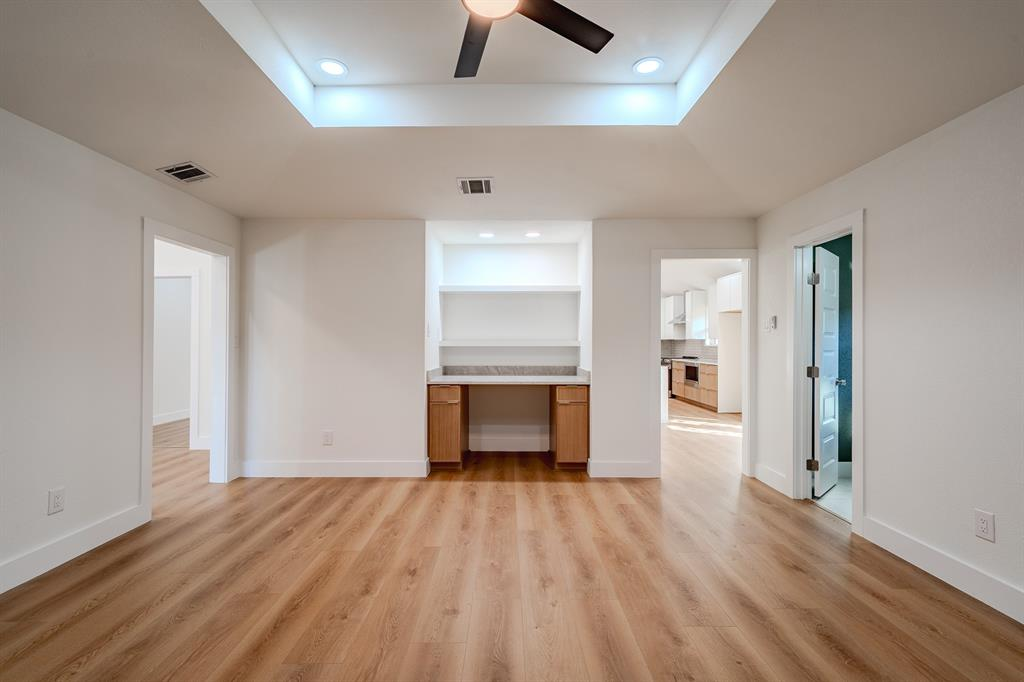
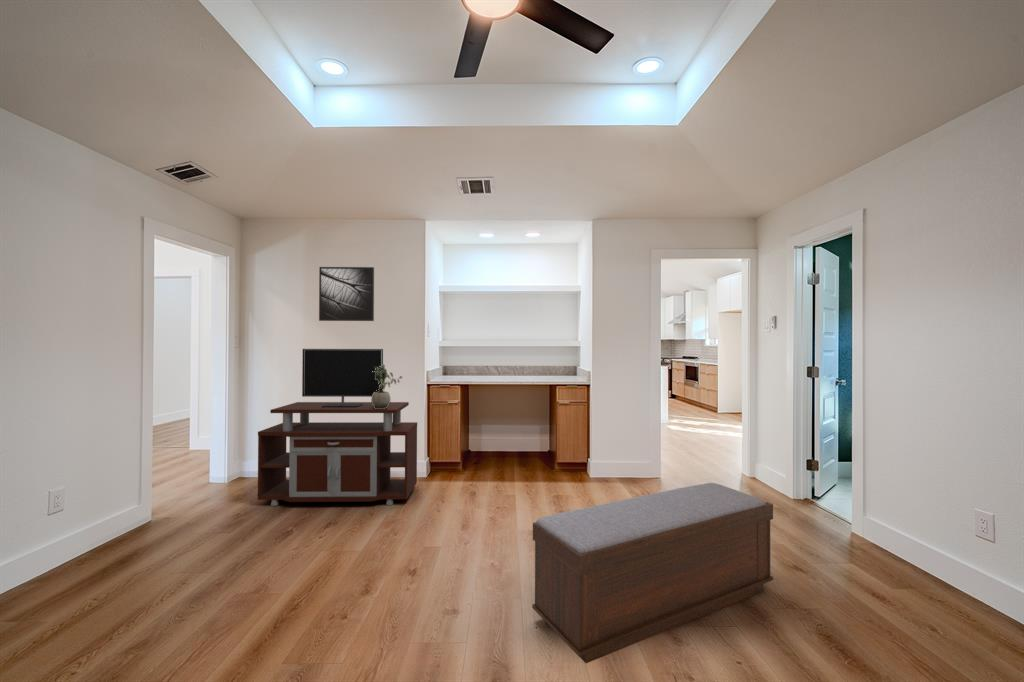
+ tv stand [257,348,418,507]
+ potted plant [370,363,403,409]
+ bench [531,482,774,664]
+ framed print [318,266,375,322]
